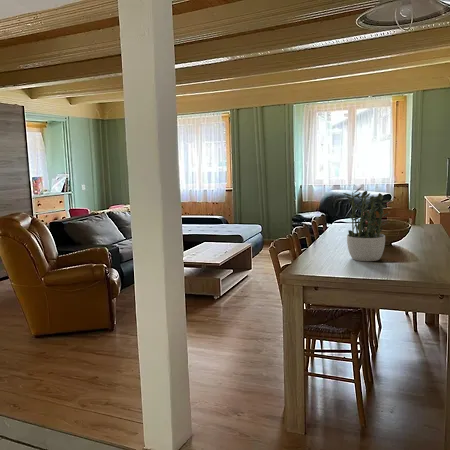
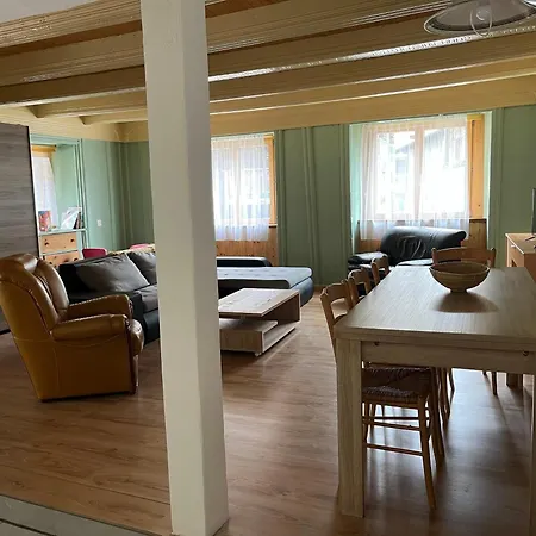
- potted plant [342,186,393,262]
